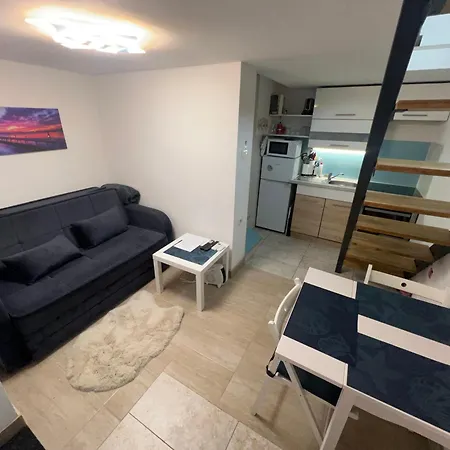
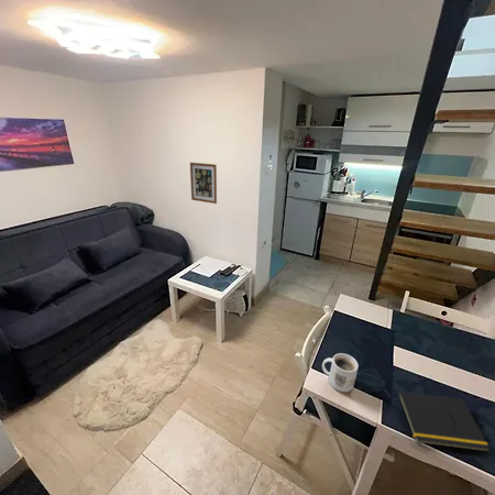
+ notepad [394,391,492,452]
+ wall art [189,162,218,205]
+ mug [321,352,360,394]
